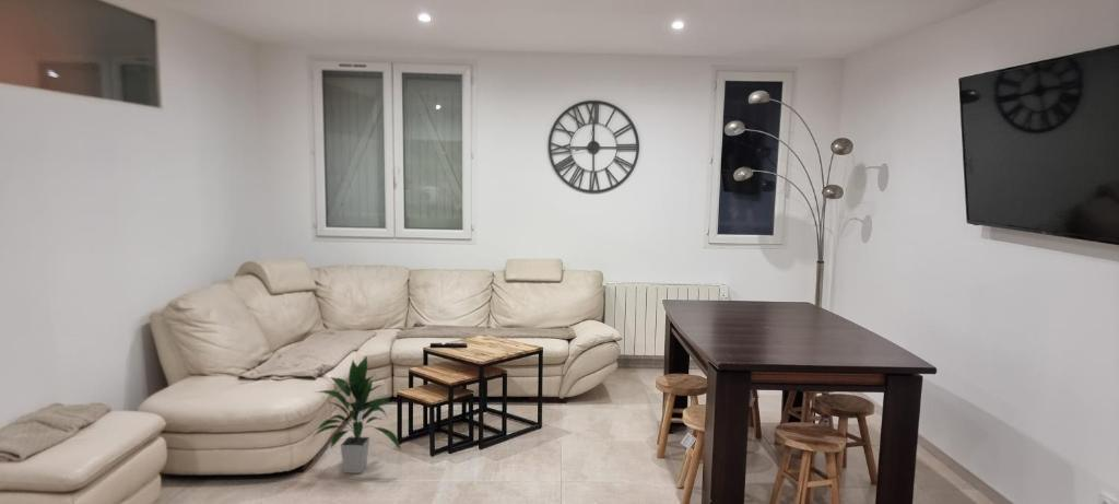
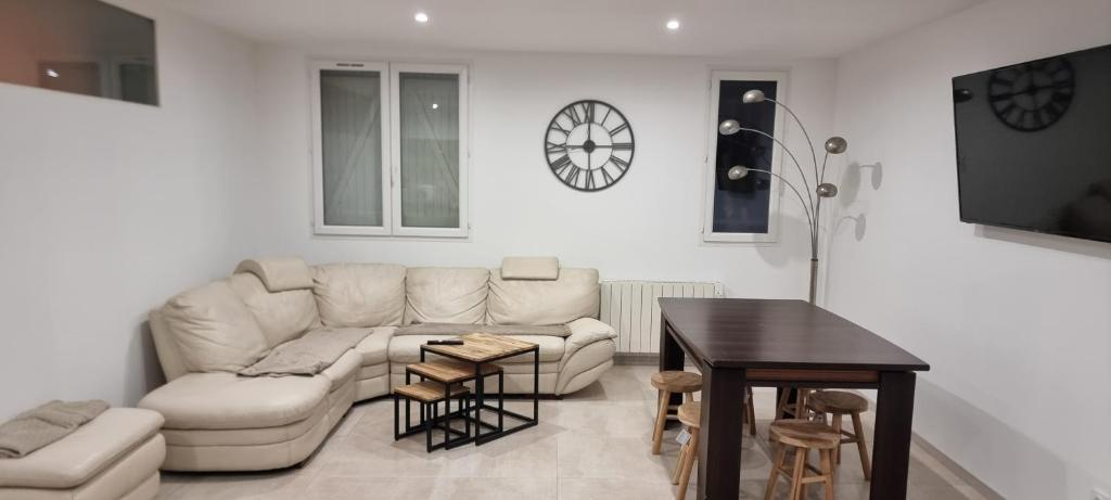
- indoor plant [310,354,402,474]
